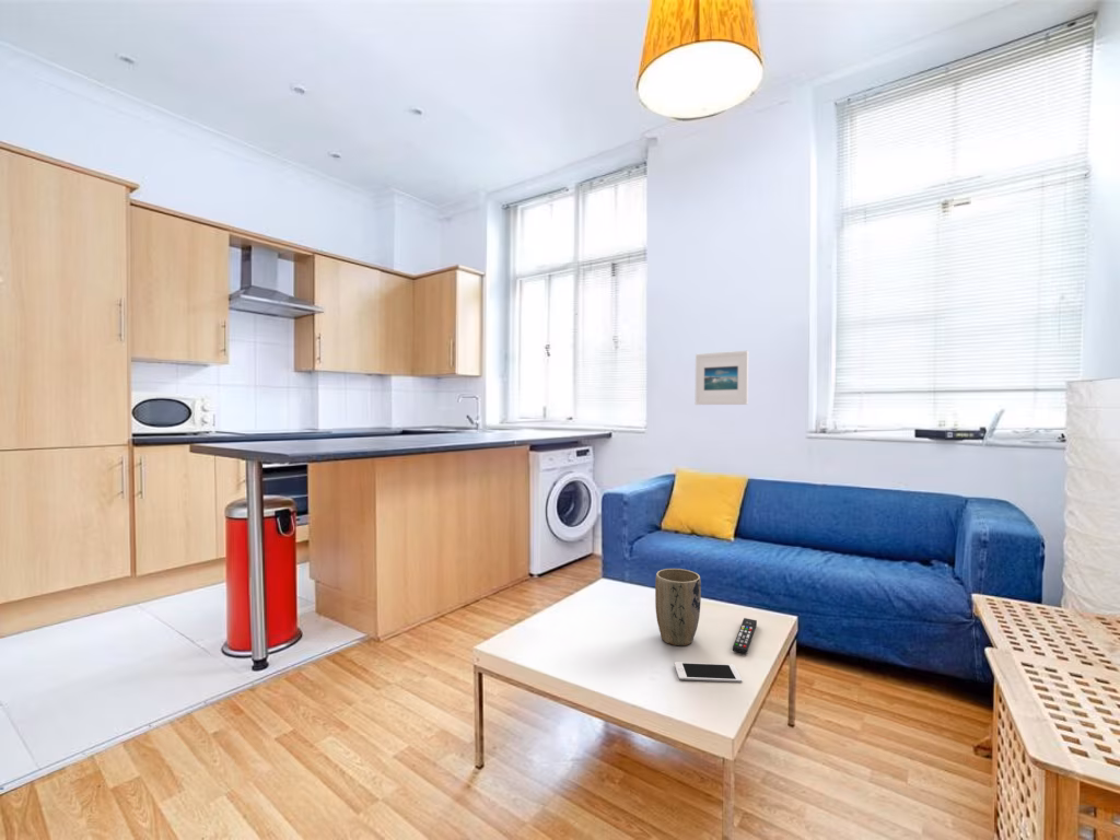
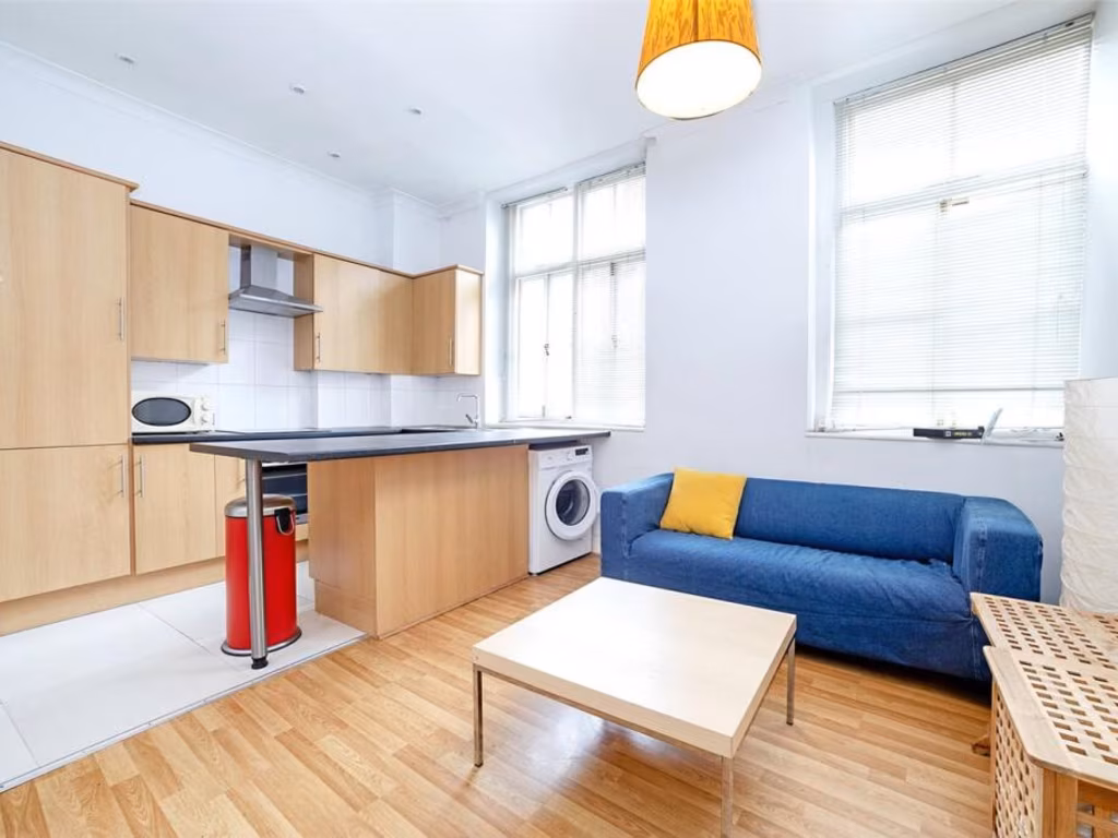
- plant pot [654,568,702,646]
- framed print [695,350,749,406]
- remote control [732,617,758,655]
- cell phone [674,662,743,684]
